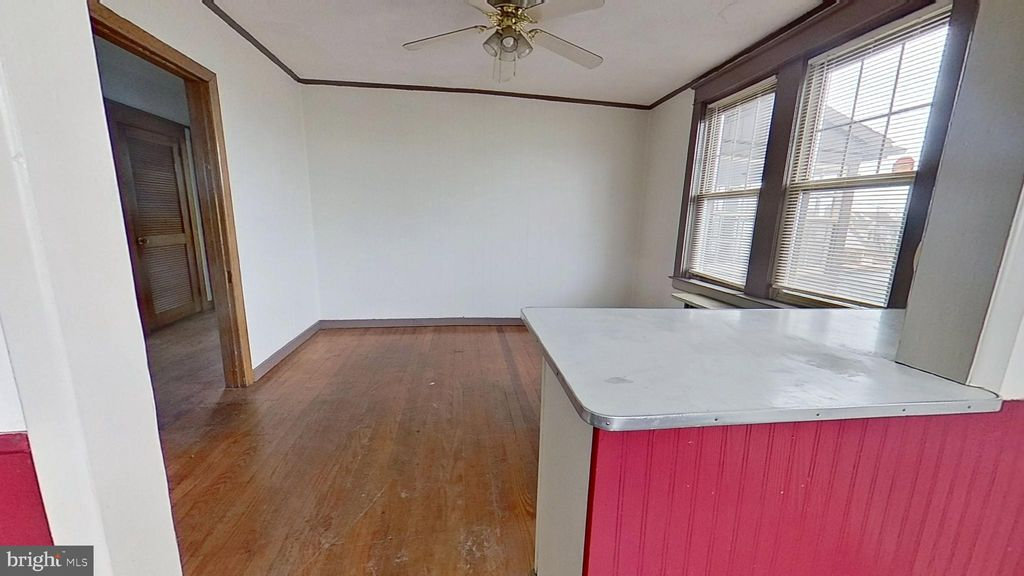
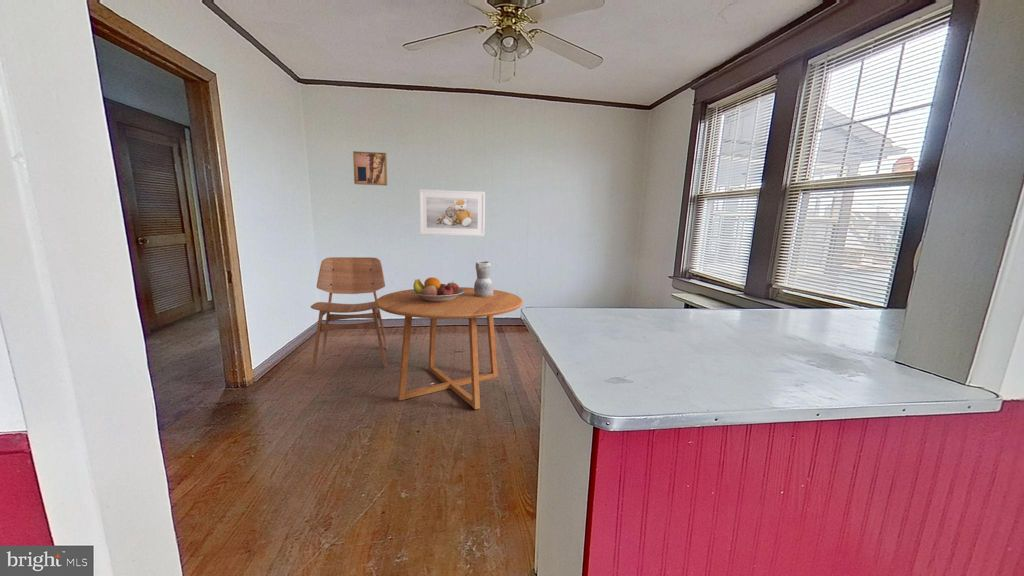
+ wall art [352,150,388,187]
+ fruit bowl [412,276,464,302]
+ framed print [418,188,486,237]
+ dining table [375,286,524,410]
+ dining chair [310,256,389,374]
+ ceramic pitcher [473,260,494,297]
